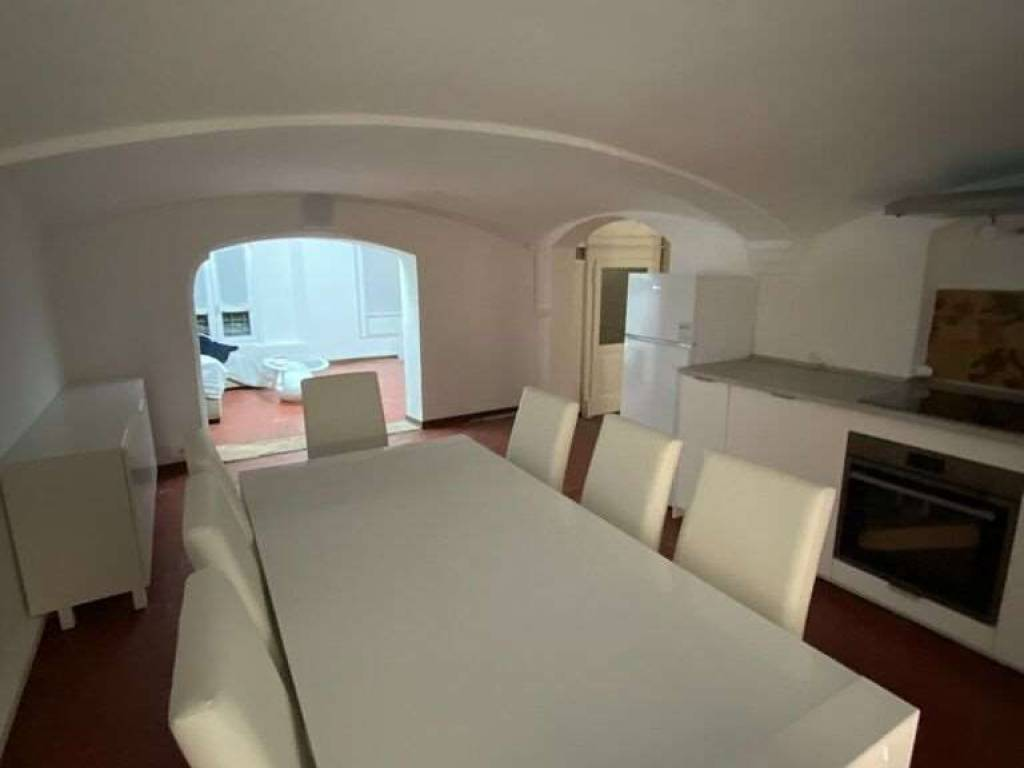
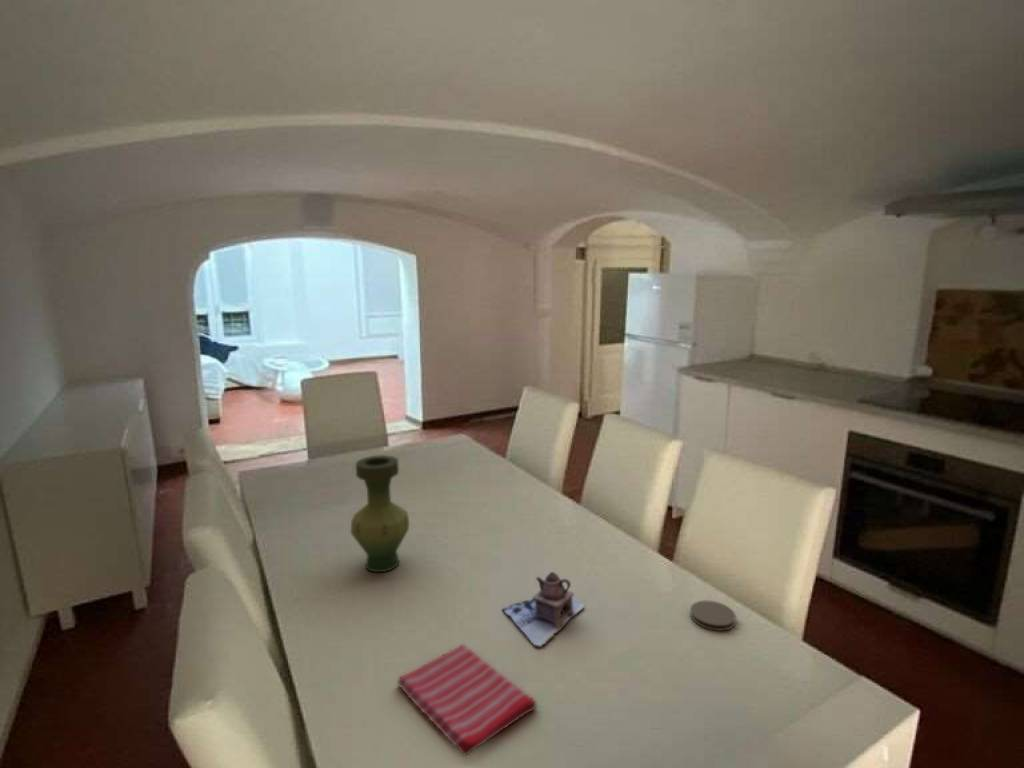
+ vase [350,454,410,573]
+ dish towel [396,643,538,757]
+ coaster [689,600,737,632]
+ teapot [501,571,585,649]
